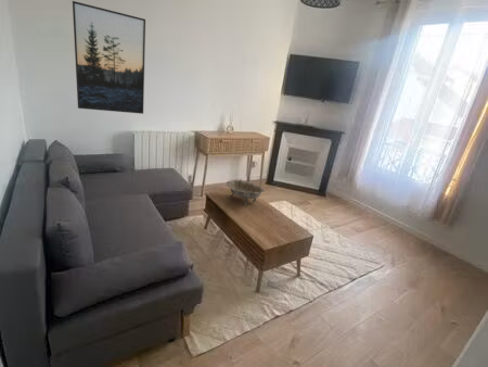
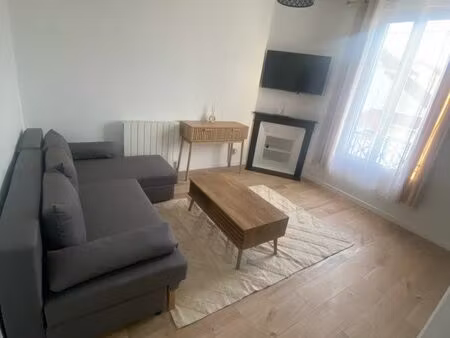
- decorative bowl [226,178,266,206]
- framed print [72,0,146,115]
